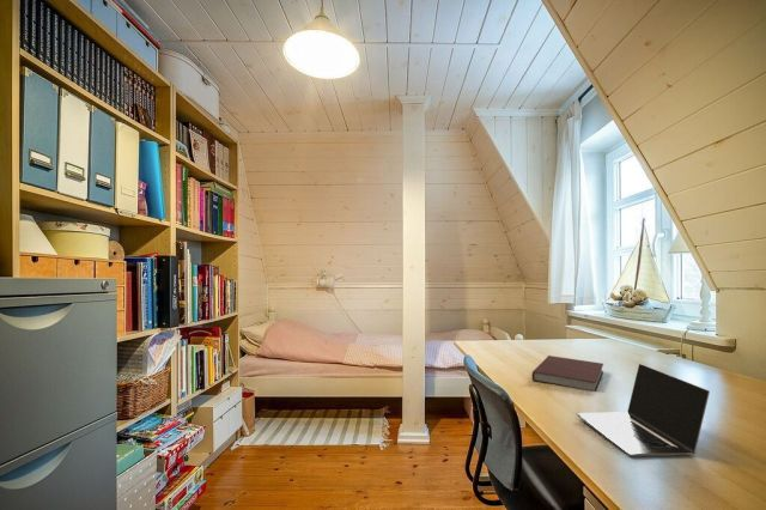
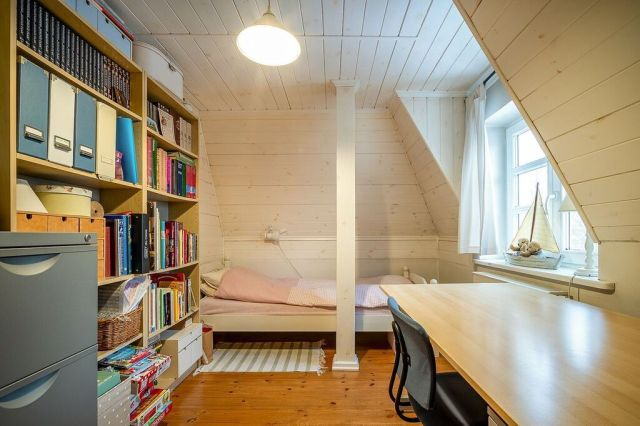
- laptop [576,363,711,457]
- notebook [531,354,604,393]
